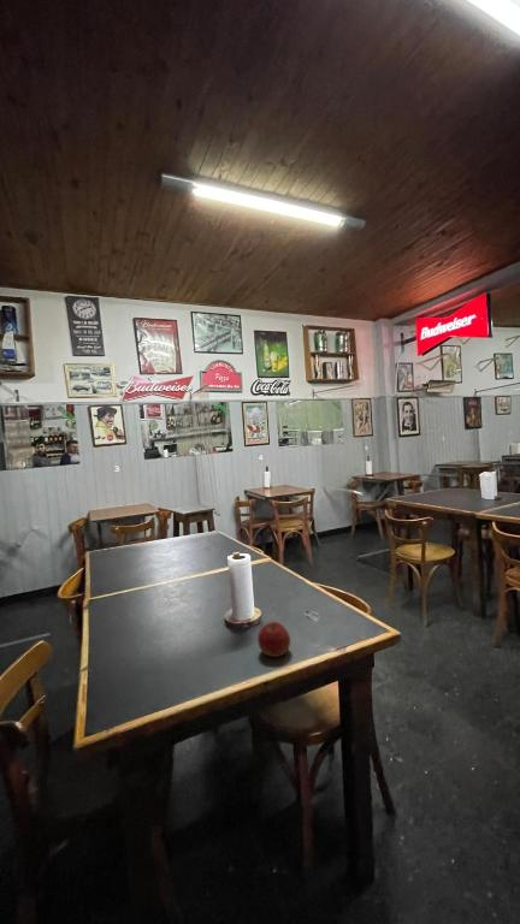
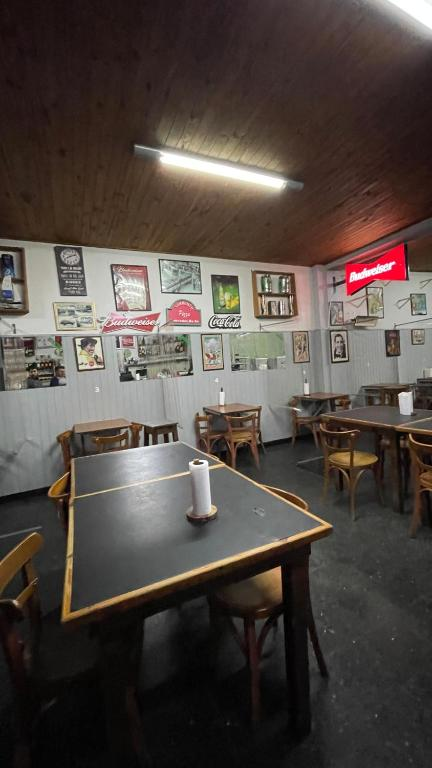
- apple [256,621,291,658]
